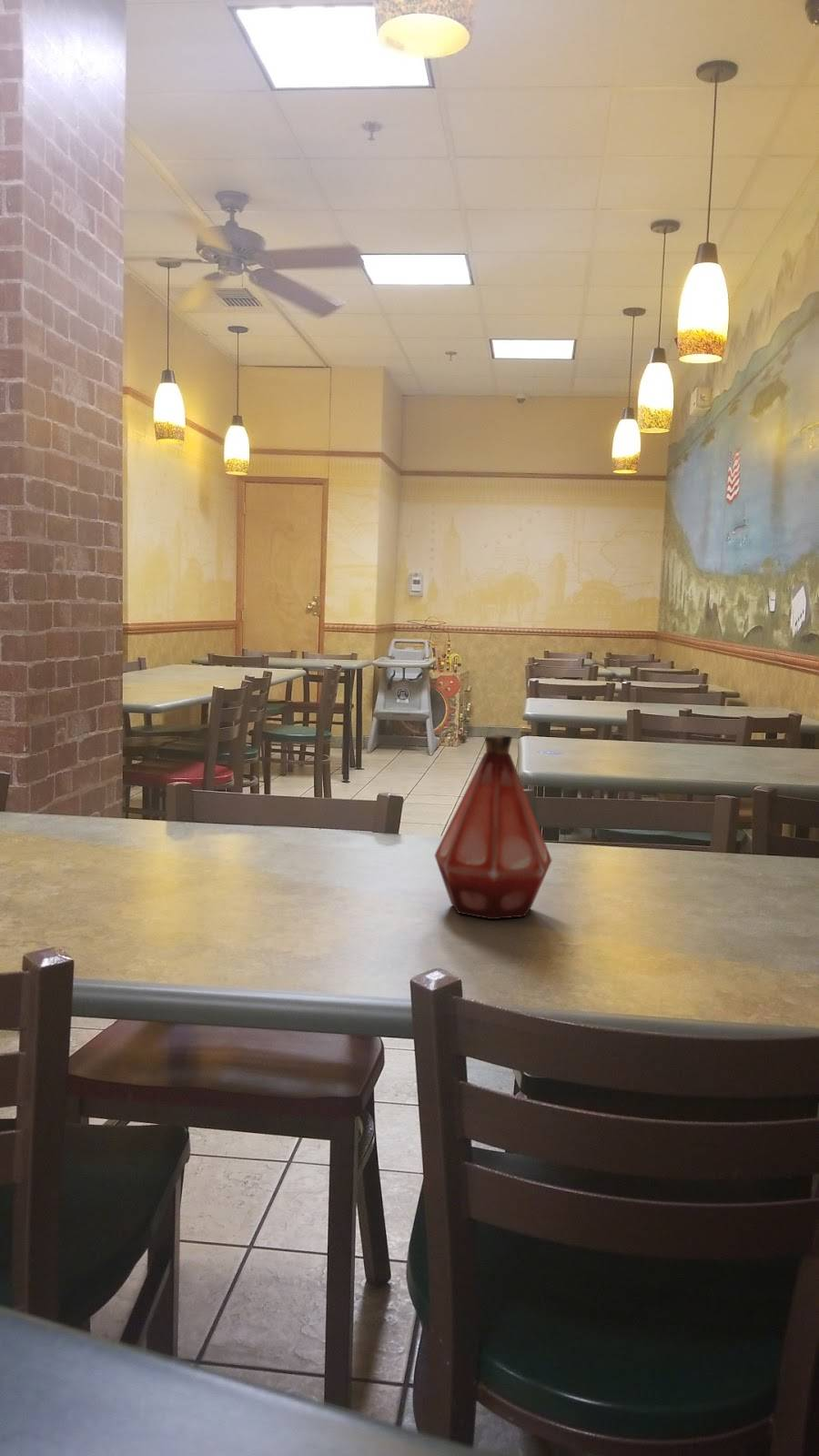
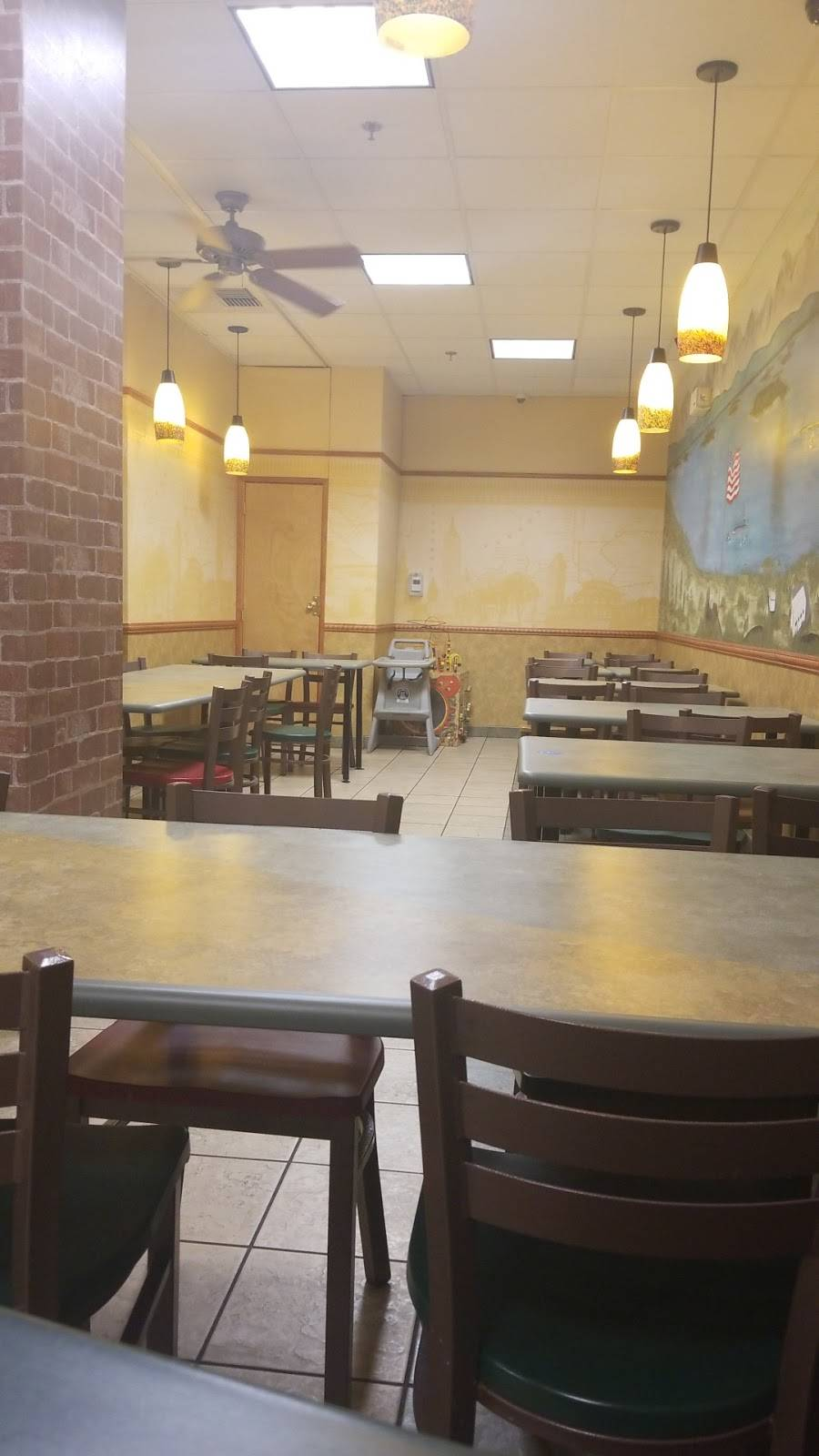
- bottle [433,734,553,920]
